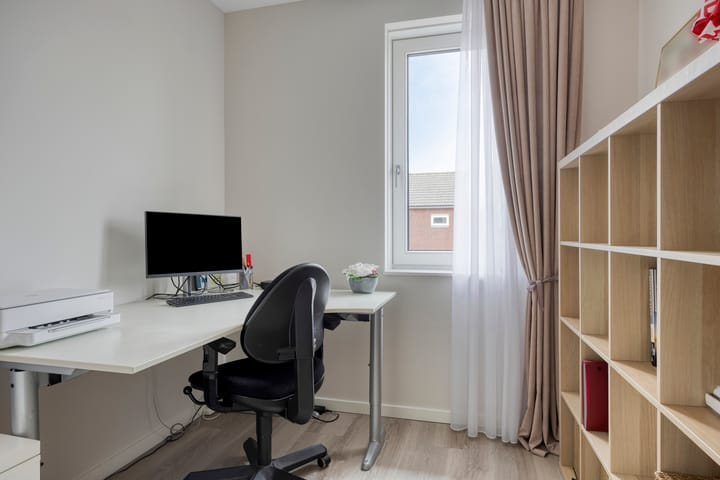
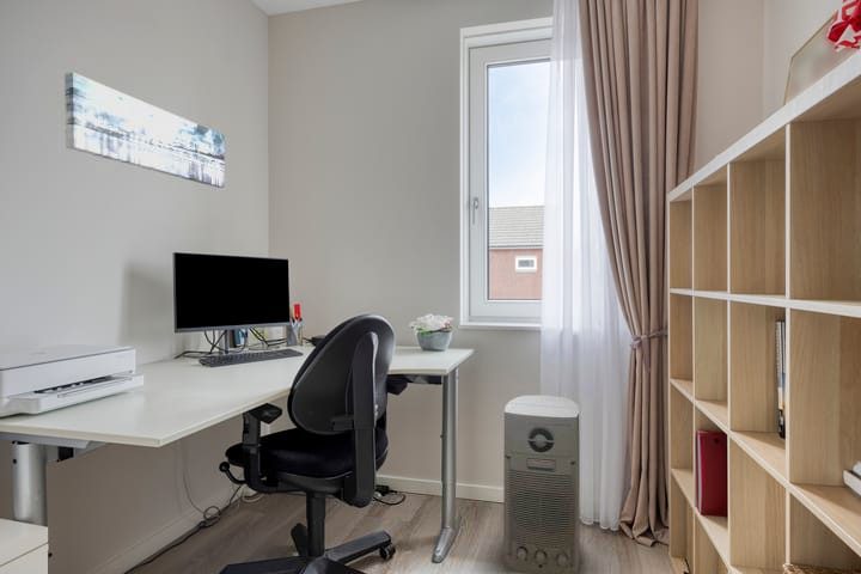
+ air purifier [502,395,581,574]
+ wall art [63,72,226,189]
